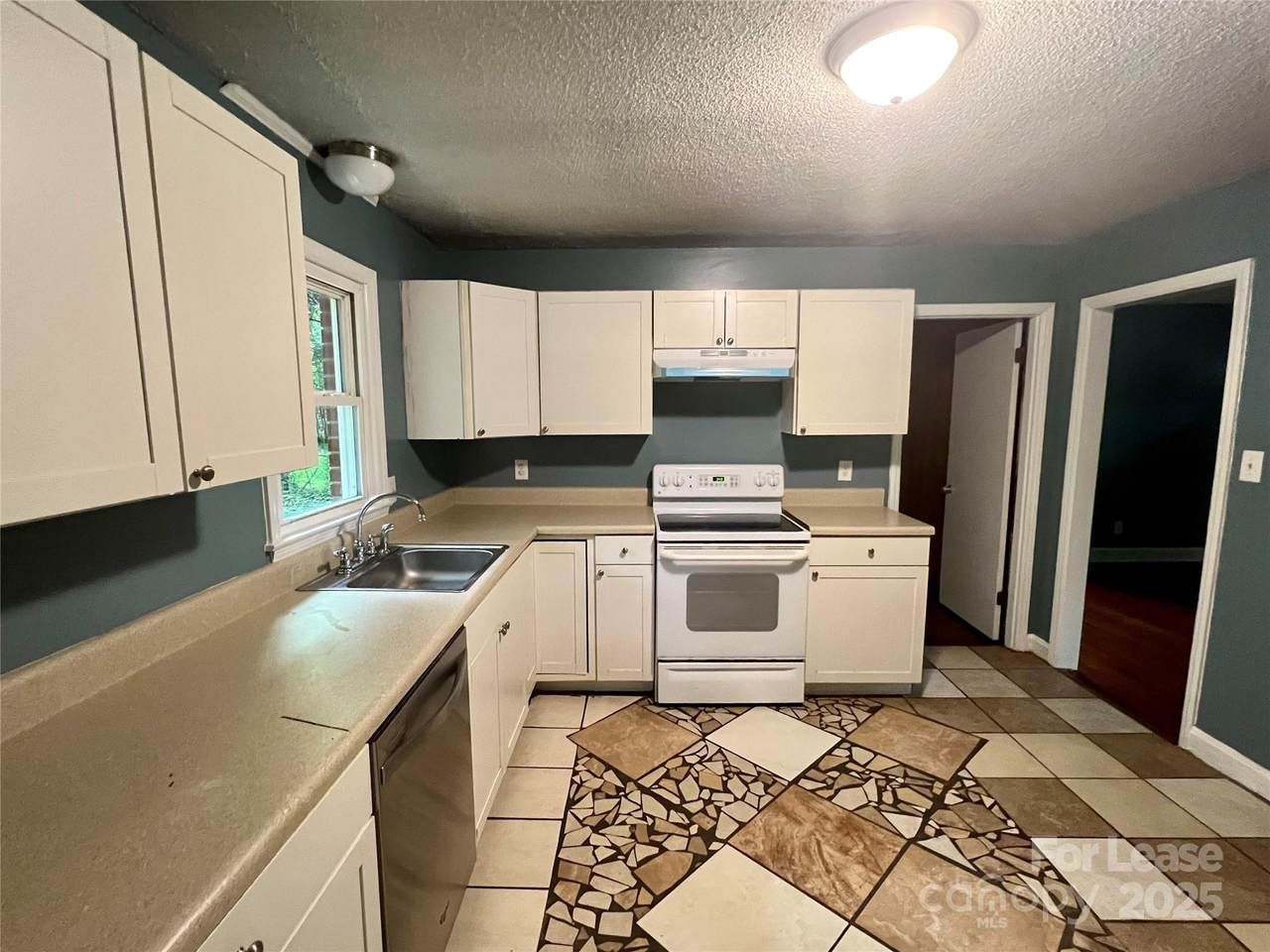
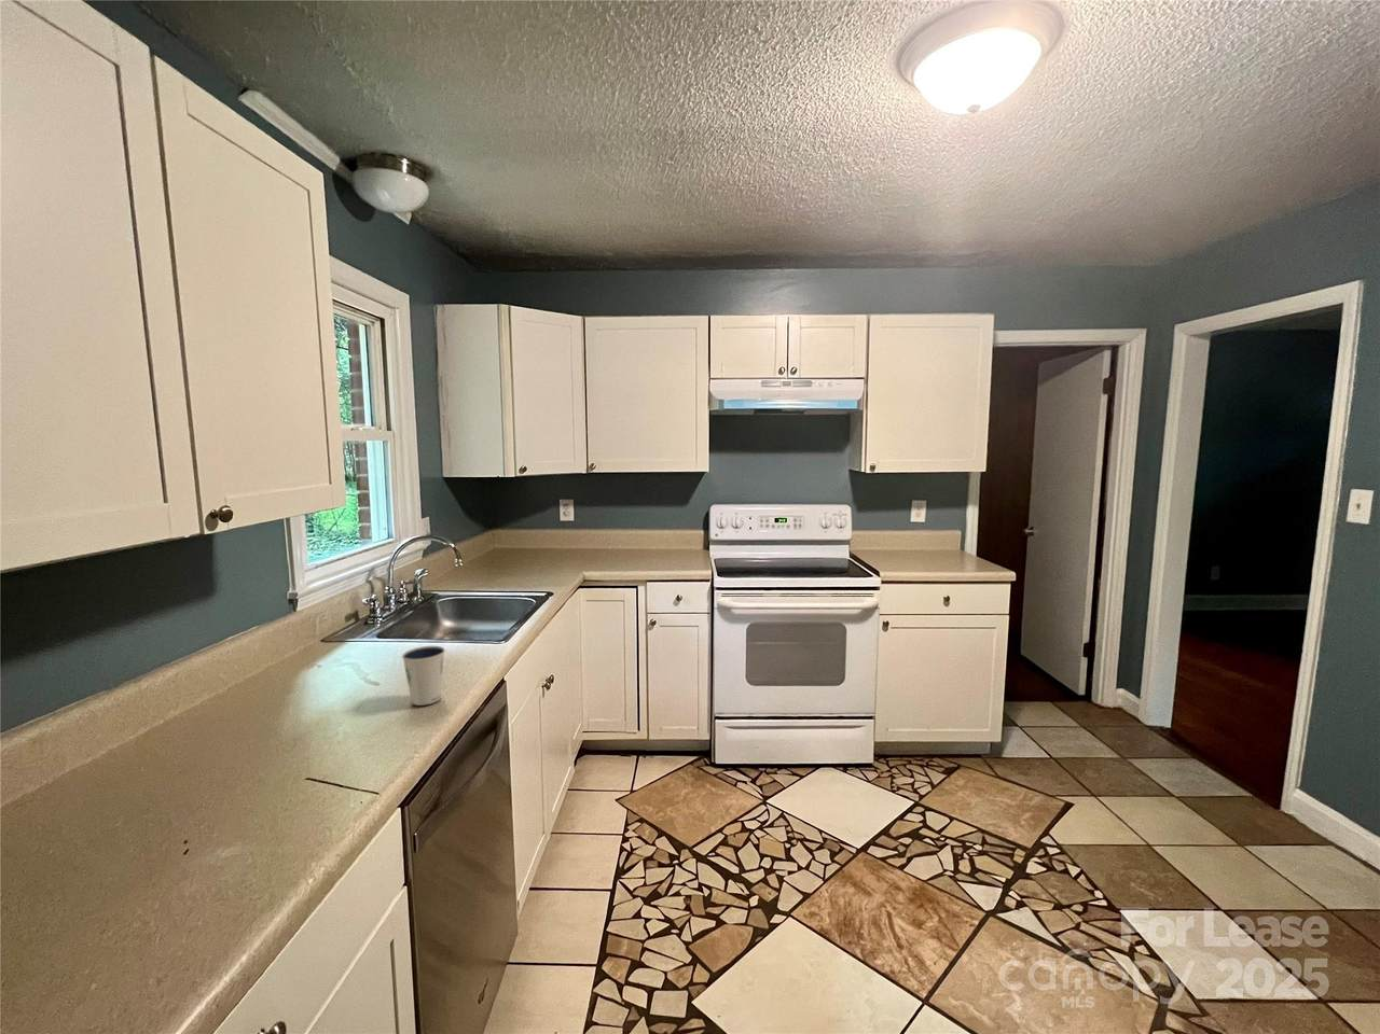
+ dixie cup [401,645,447,707]
